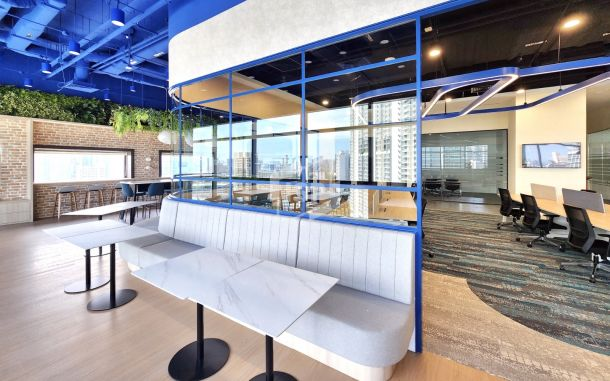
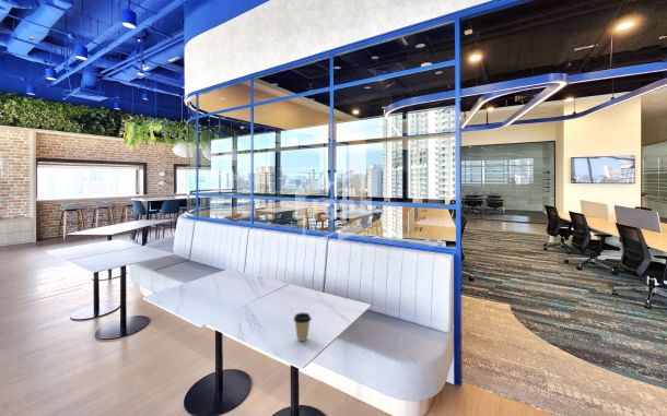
+ coffee cup [293,311,313,342]
